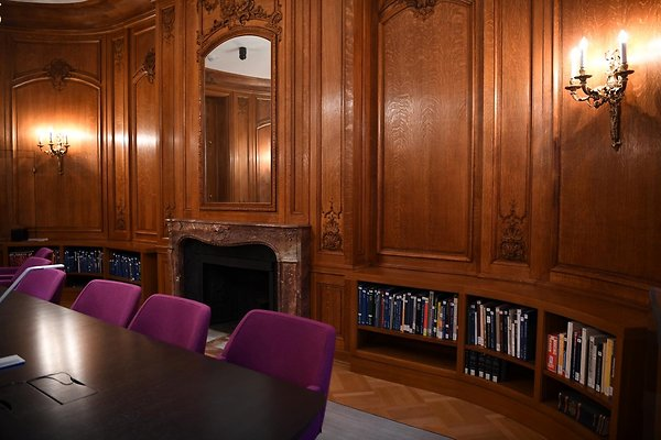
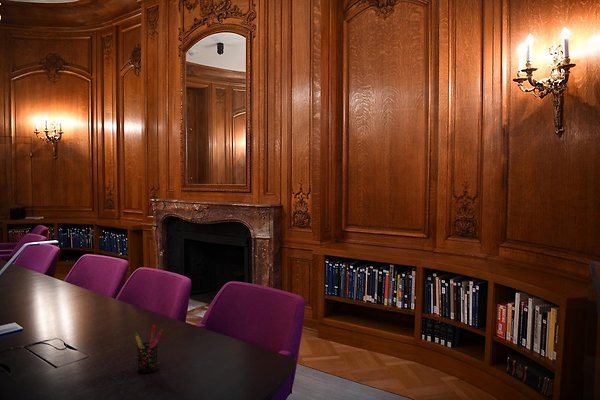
+ pen holder [134,324,164,374]
